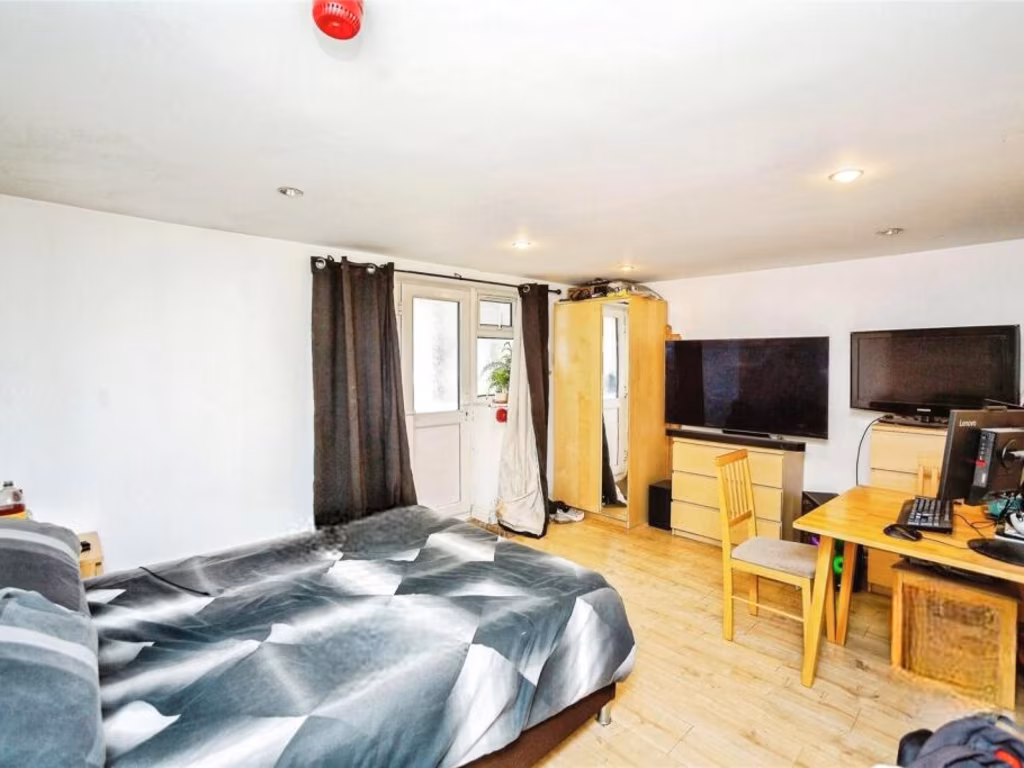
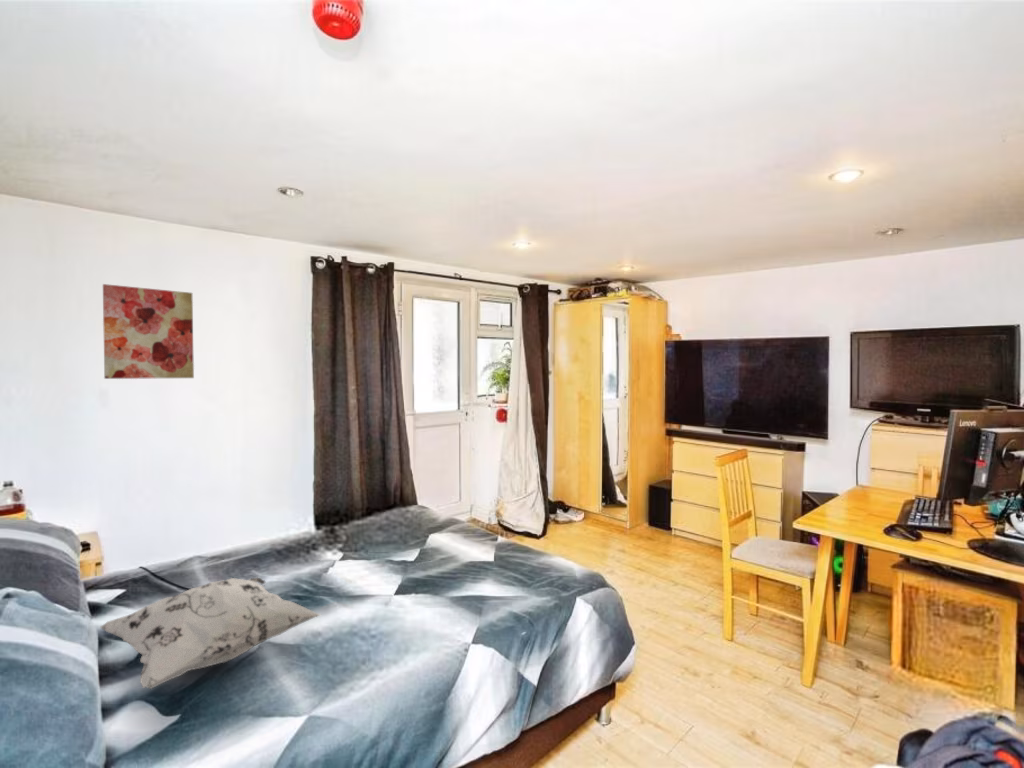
+ decorative pillow [99,576,322,690]
+ wall art [102,283,195,380]
